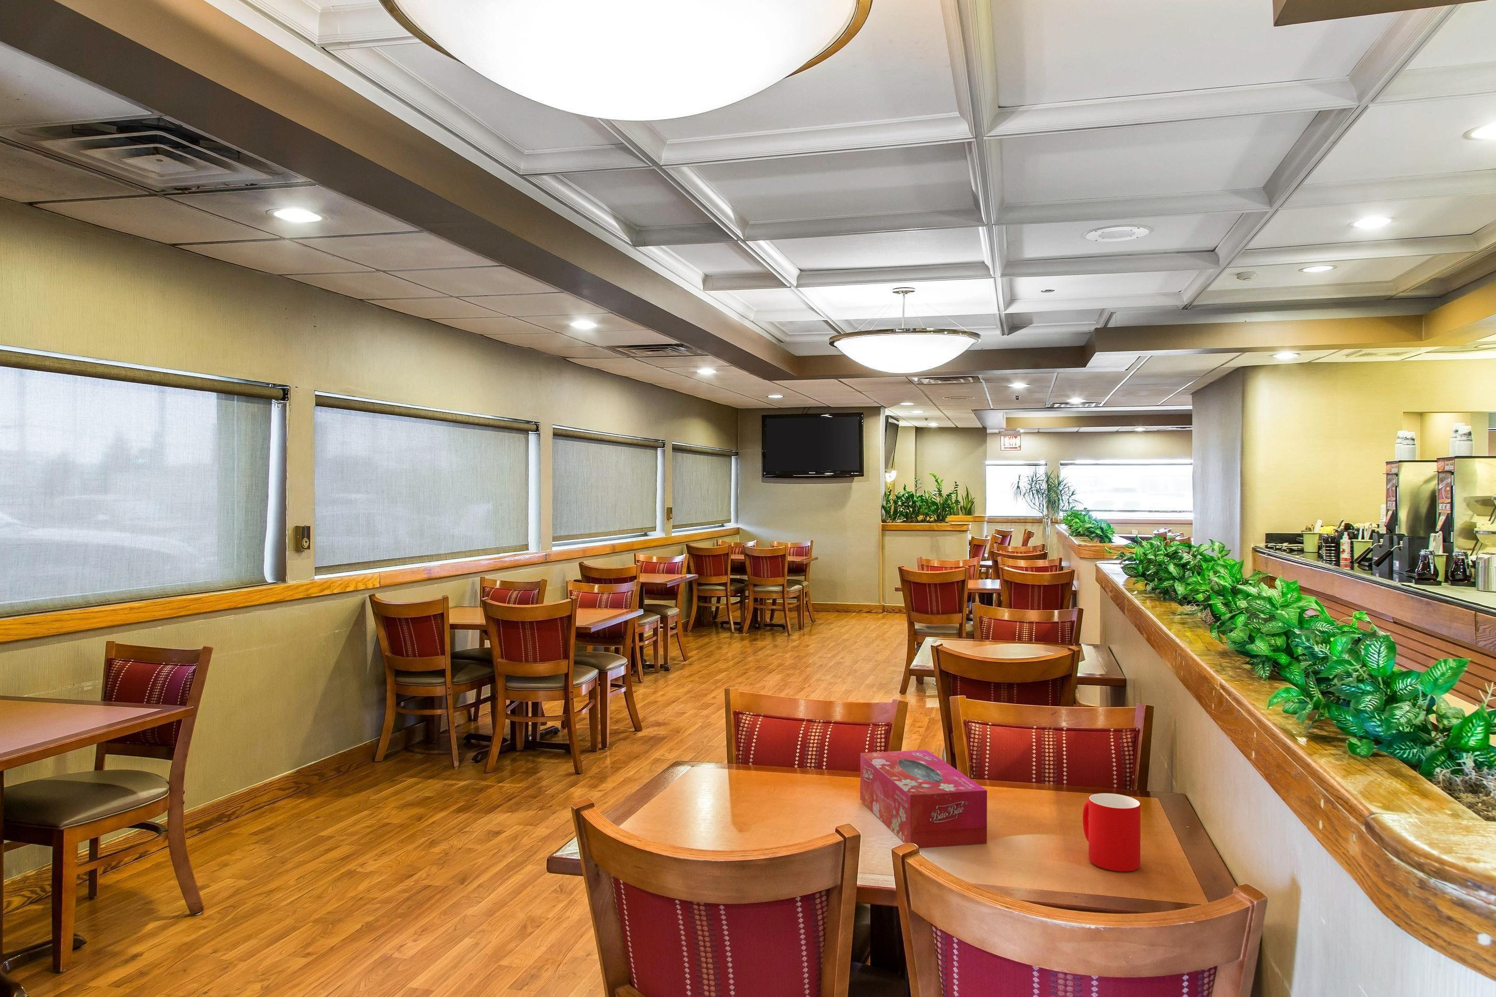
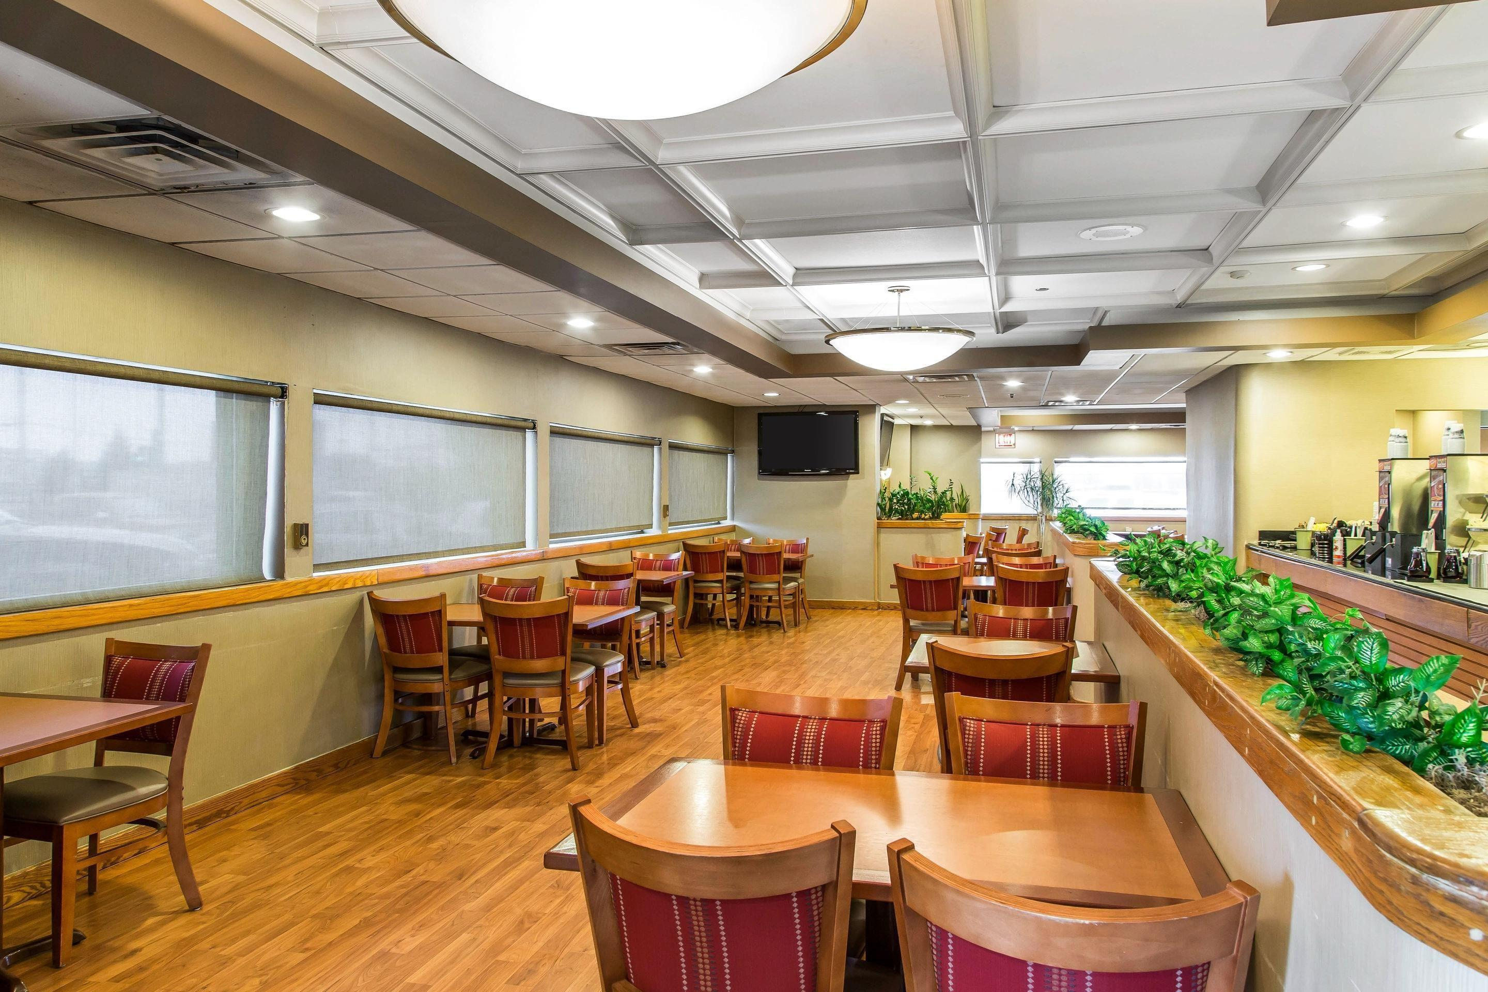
- cup [1082,793,1141,872]
- tissue box [859,749,987,849]
